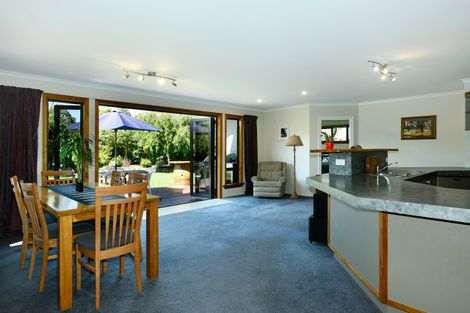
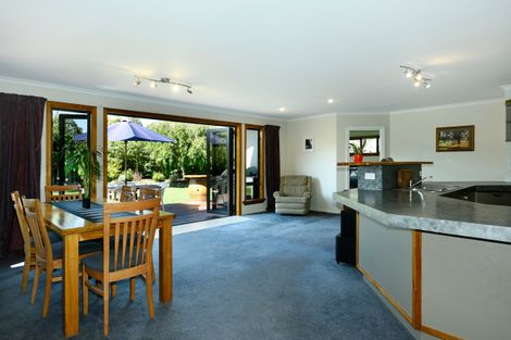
- floor lamp [284,134,305,199]
